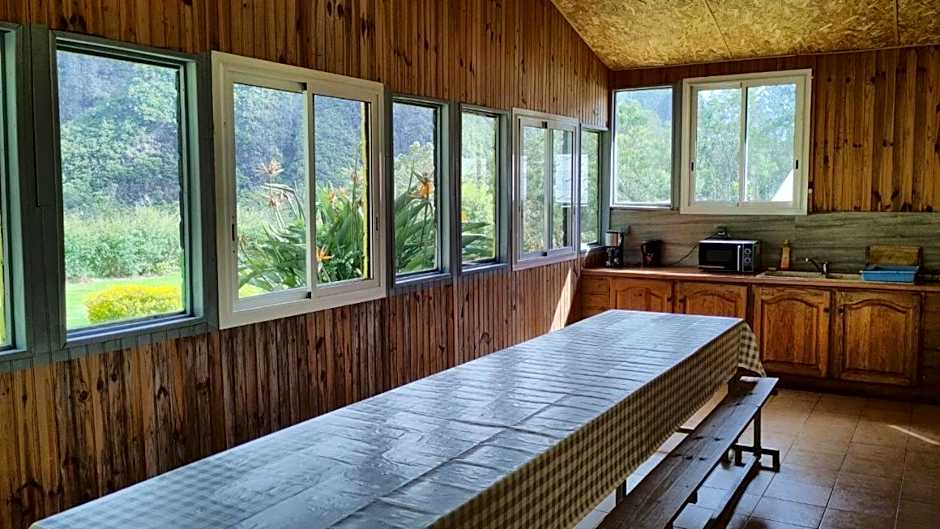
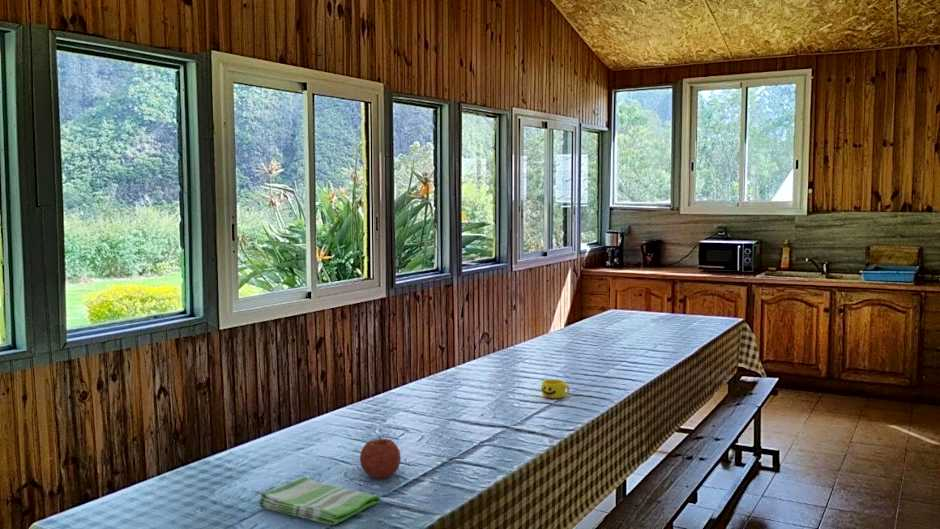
+ fruit [359,436,402,479]
+ dish towel [257,476,381,526]
+ cup [540,378,571,399]
